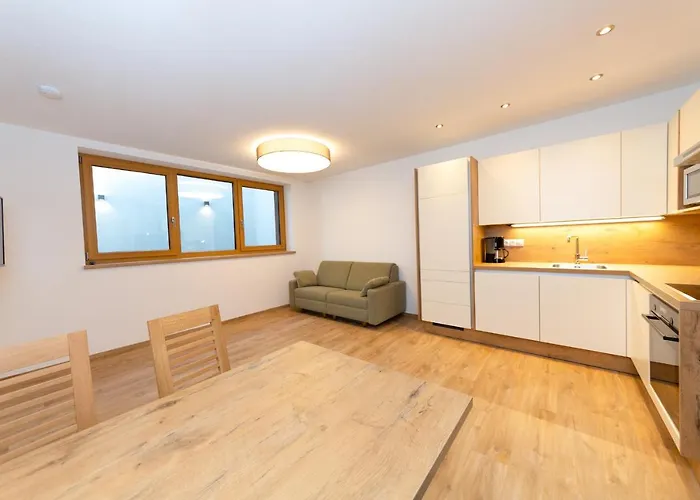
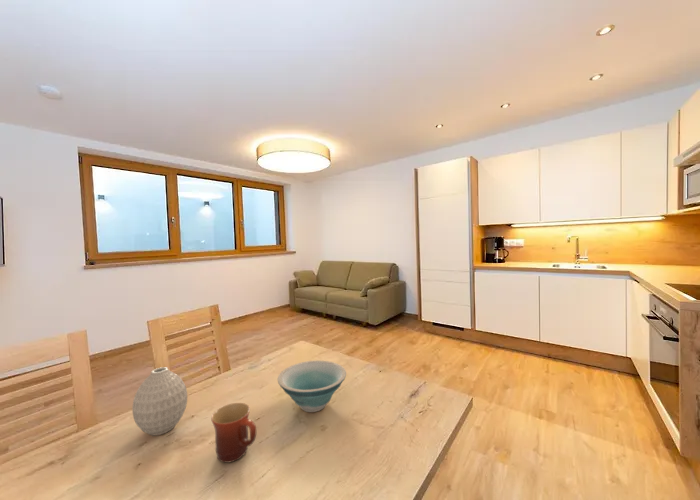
+ mug [210,402,257,464]
+ vase [132,366,188,436]
+ bowl [277,359,347,413]
